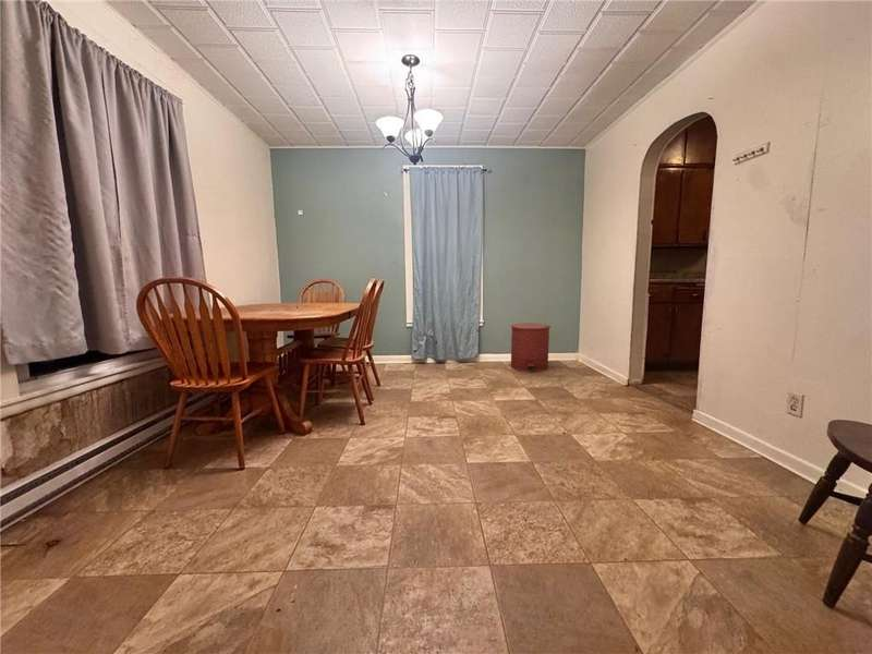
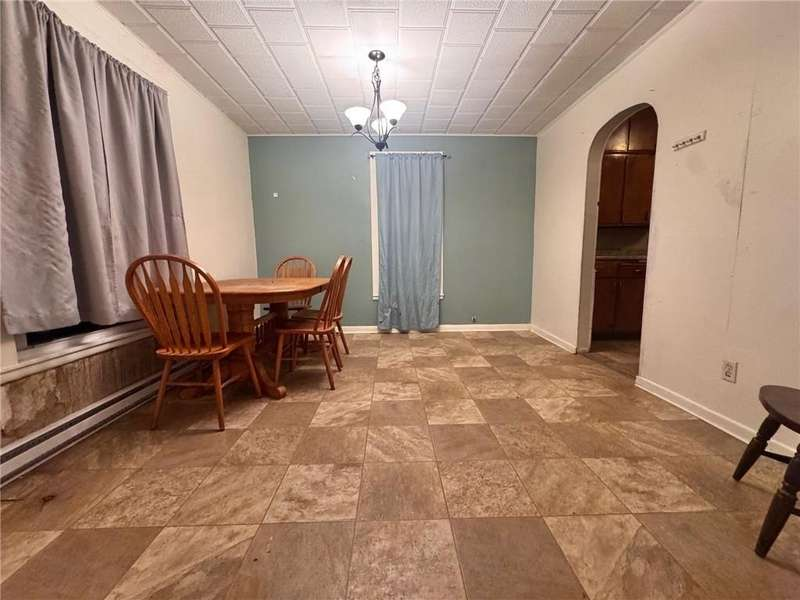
- trash can [510,323,552,372]
